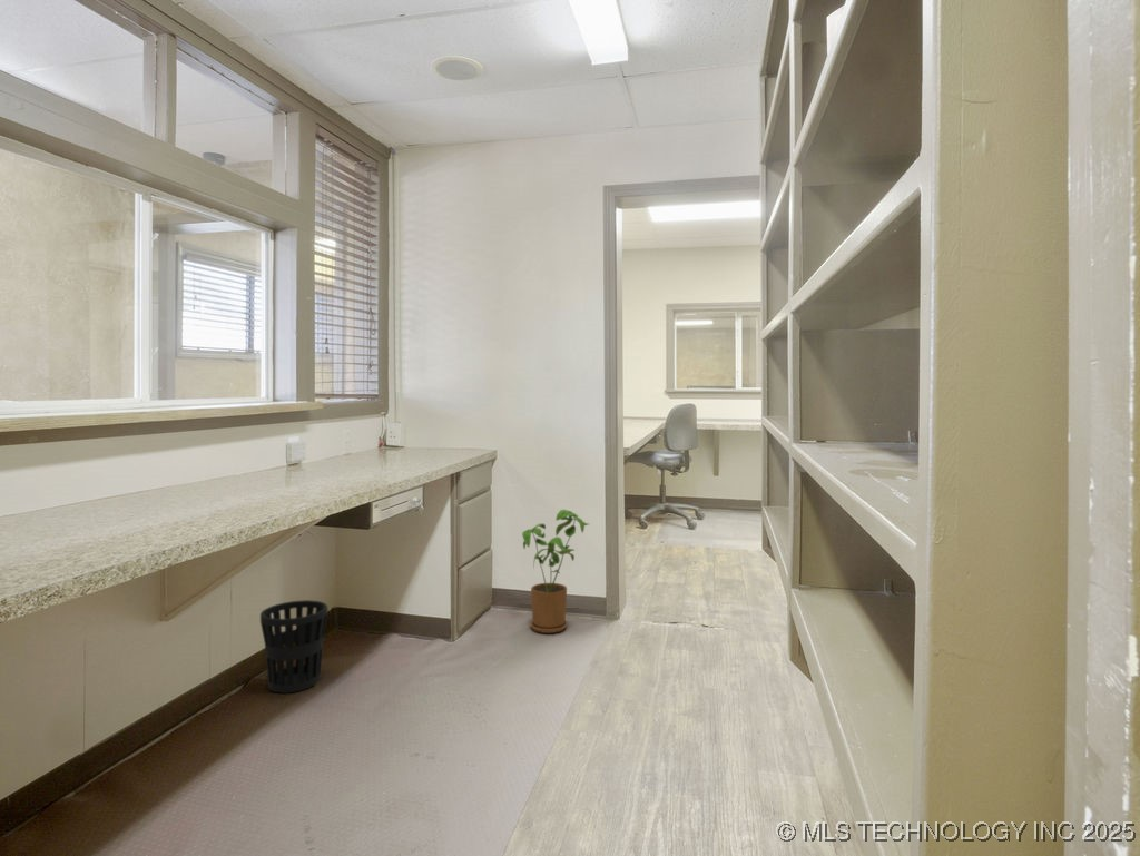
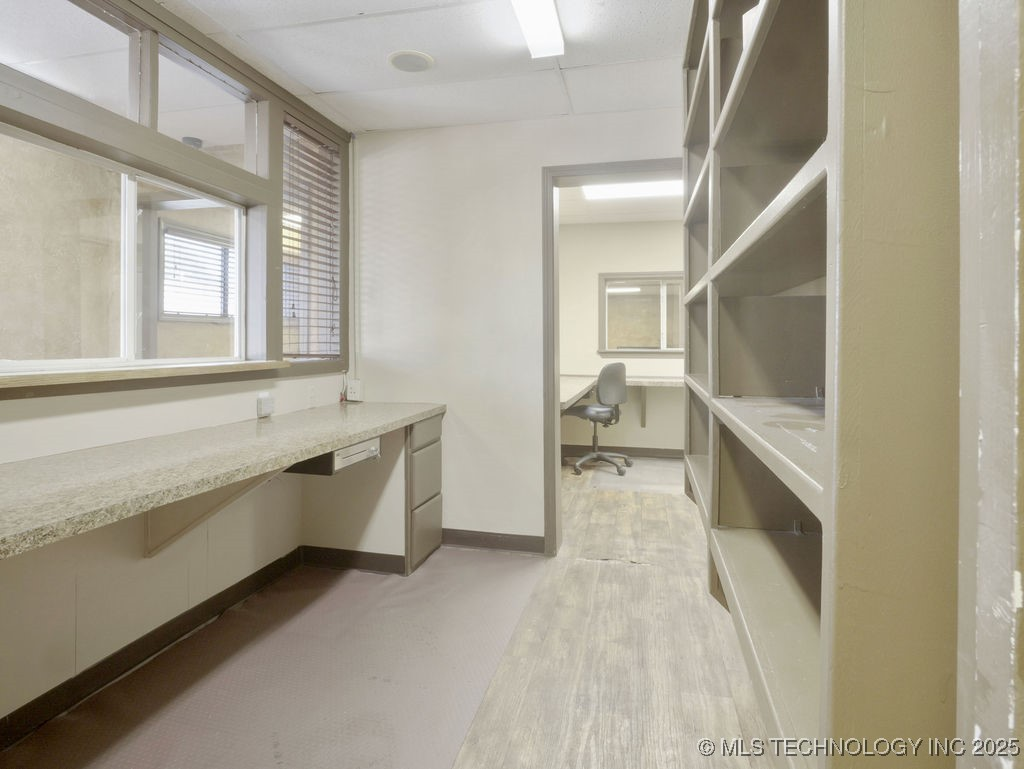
- wastebasket [259,599,328,695]
- house plant [521,509,589,634]
